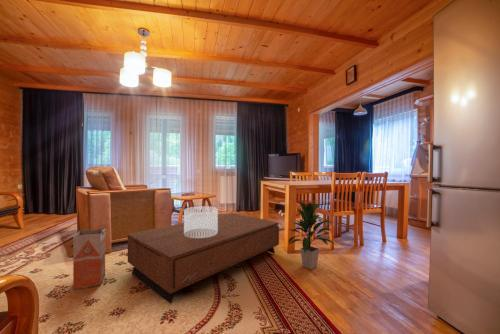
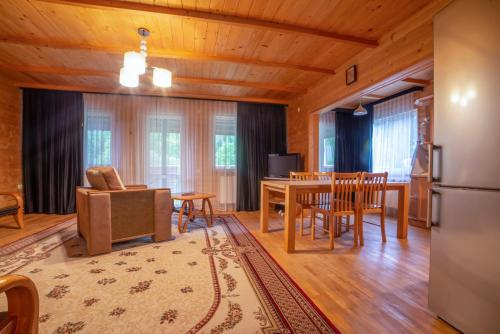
- indoor plant [288,201,337,270]
- waste bin [72,227,107,291]
- coffee table [127,212,280,304]
- decorative bowl [183,205,219,238]
